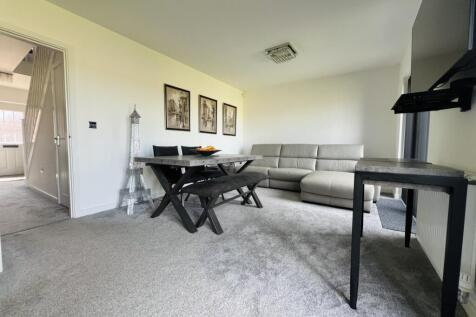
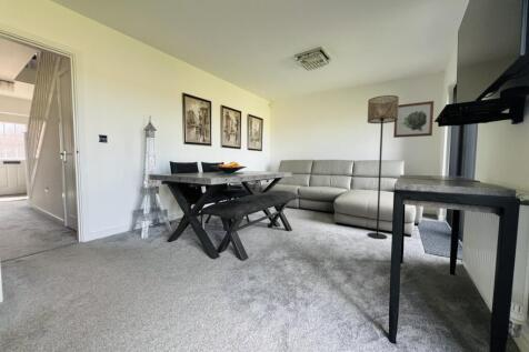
+ floor lamp [367,94,400,240]
+ wall art [392,100,435,139]
